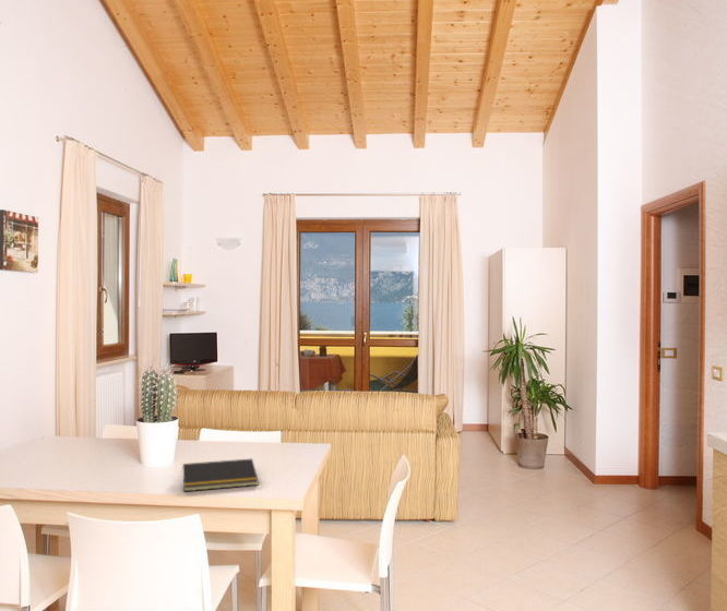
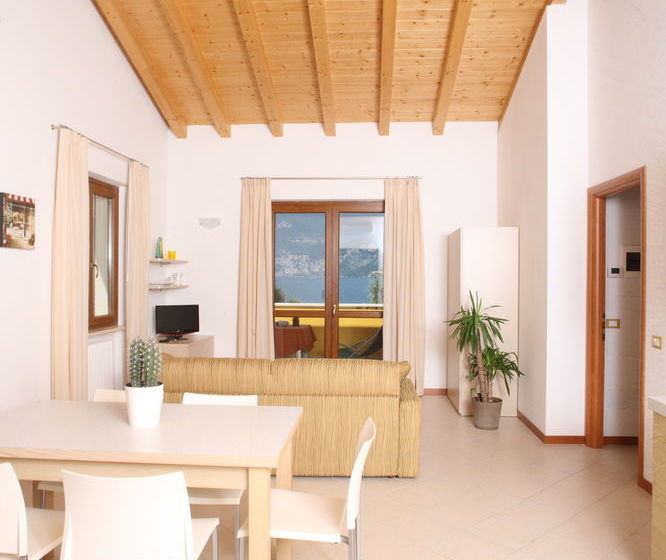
- notepad [180,457,260,492]
